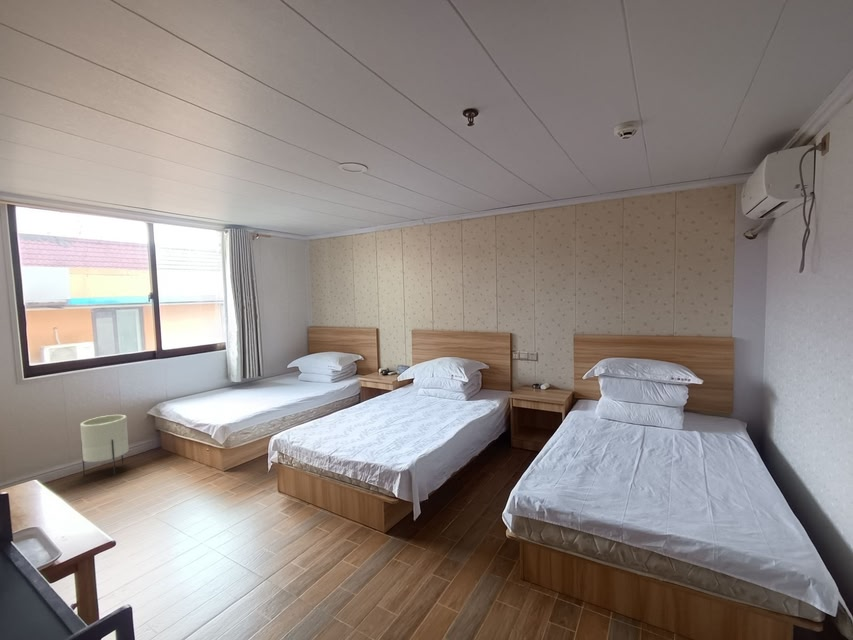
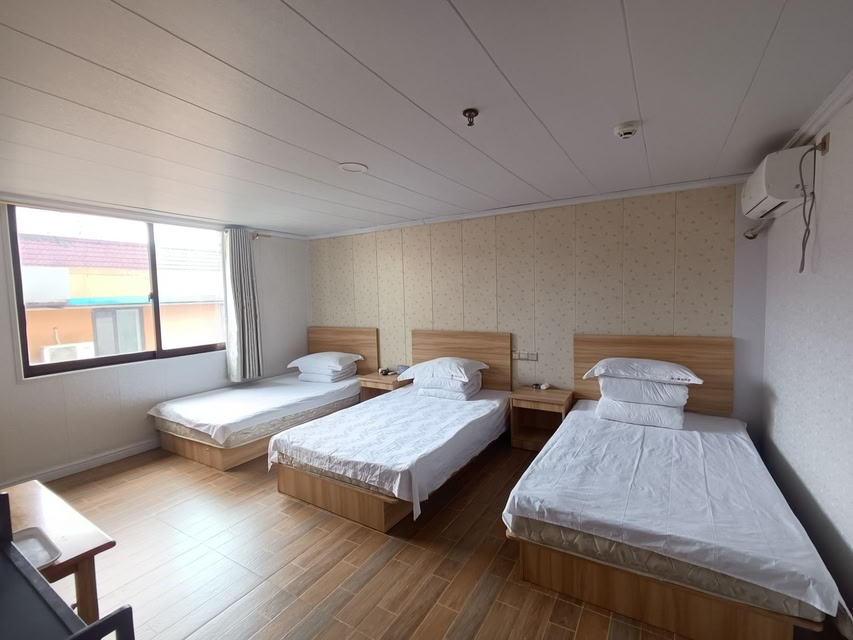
- planter [79,414,130,477]
